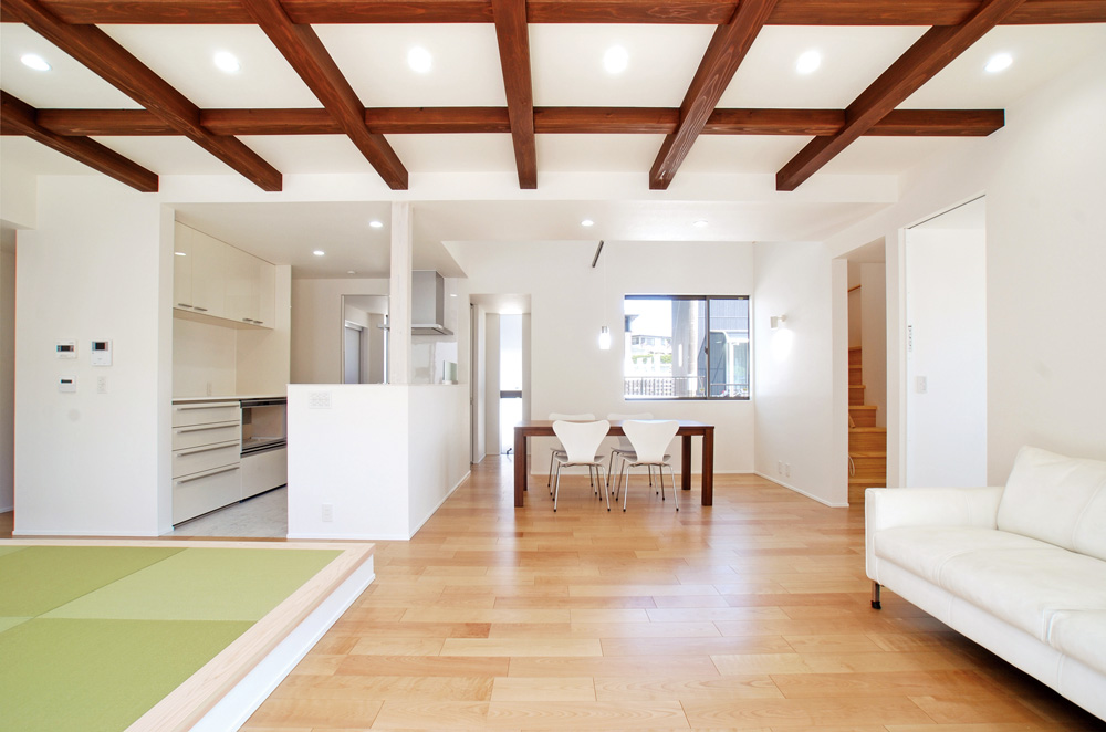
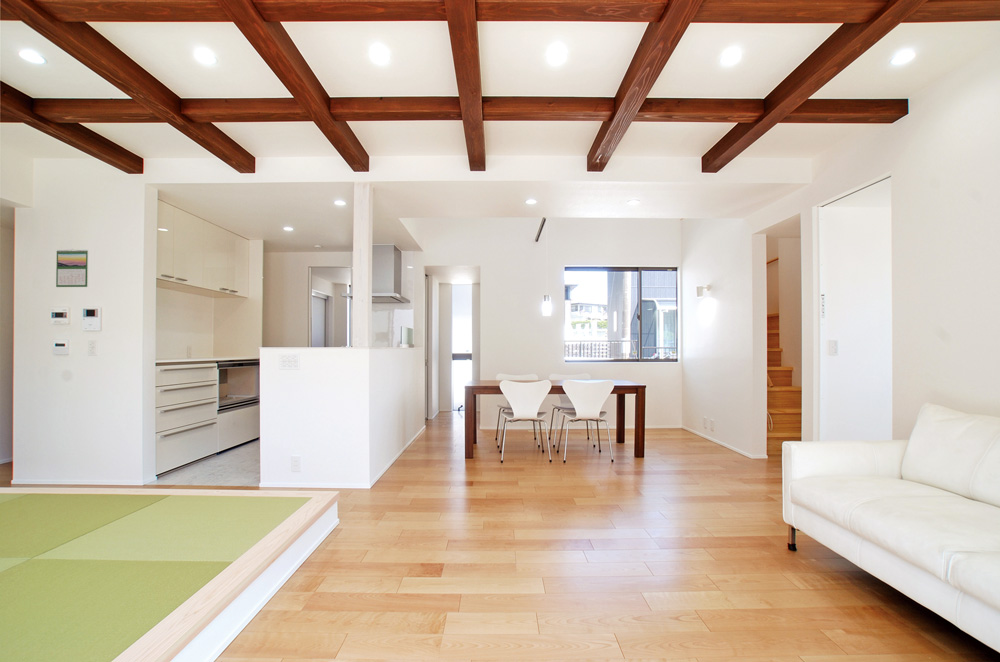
+ calendar [55,248,89,288]
